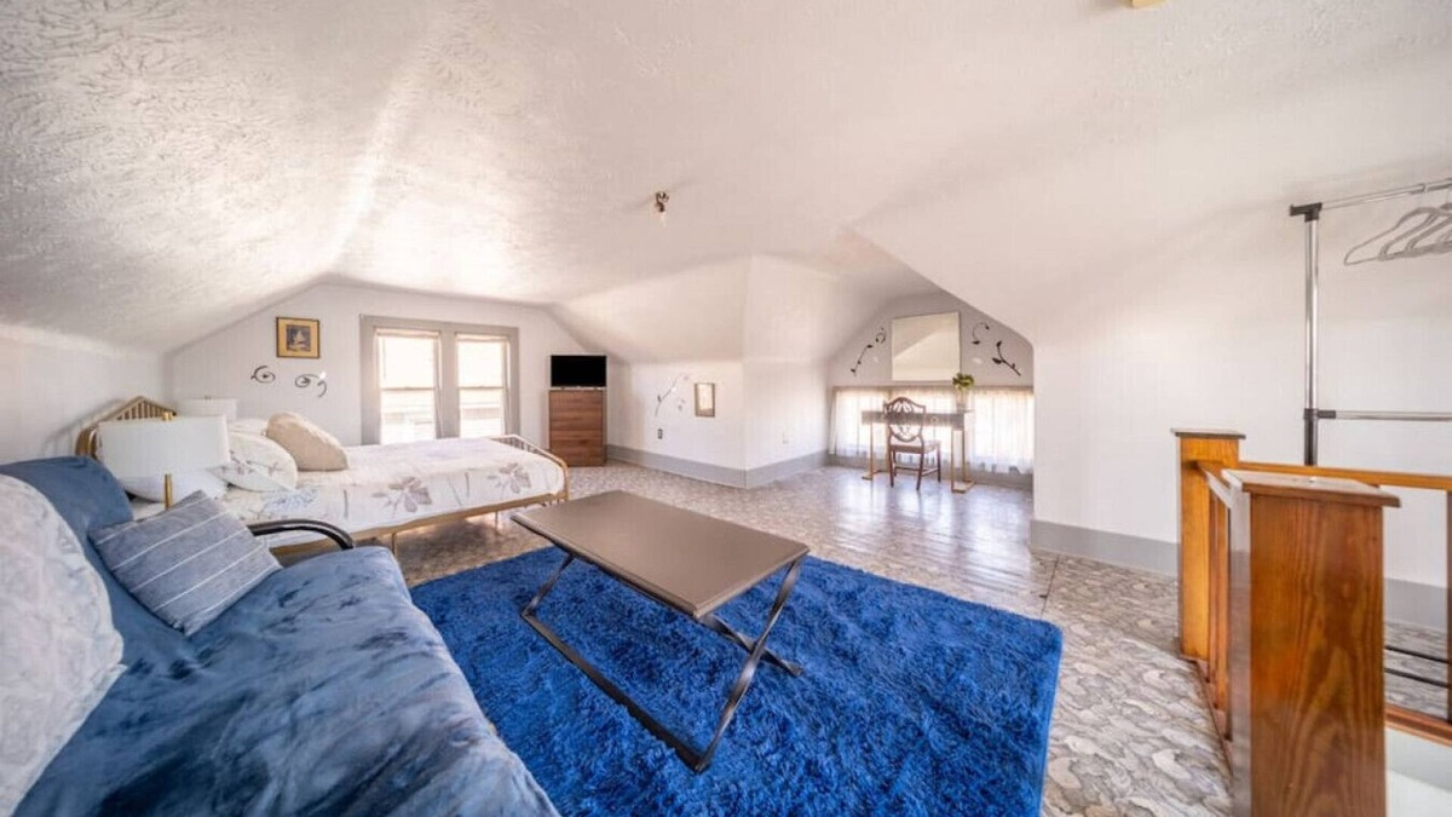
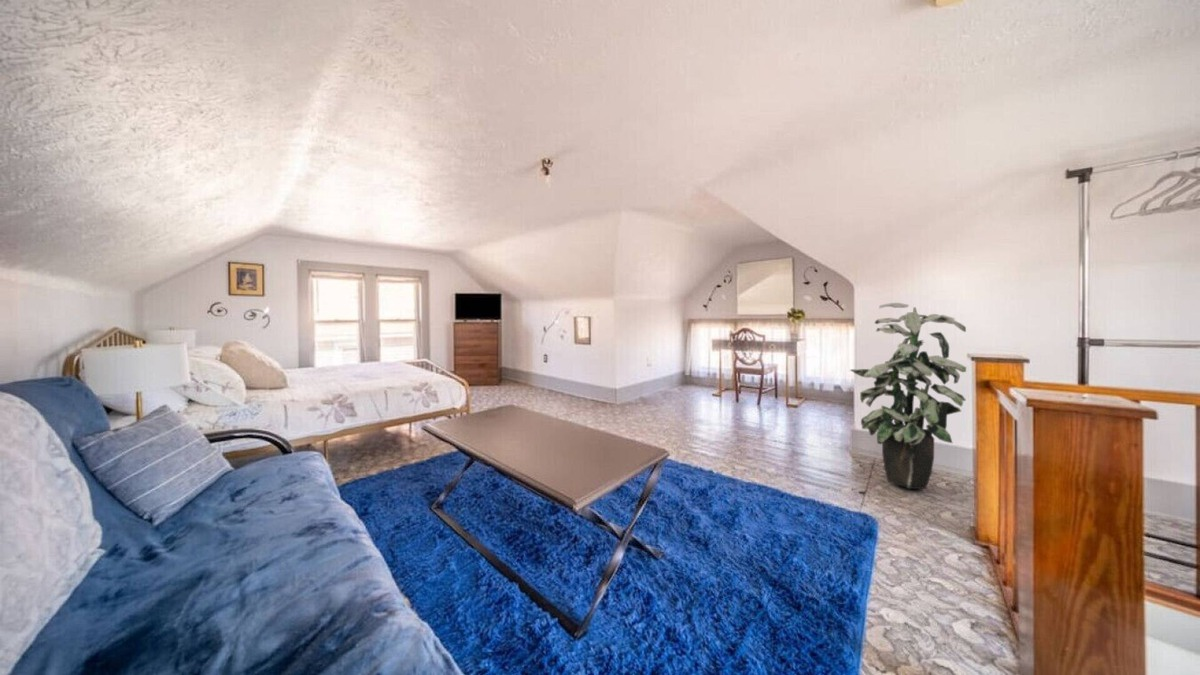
+ indoor plant [849,302,967,490]
